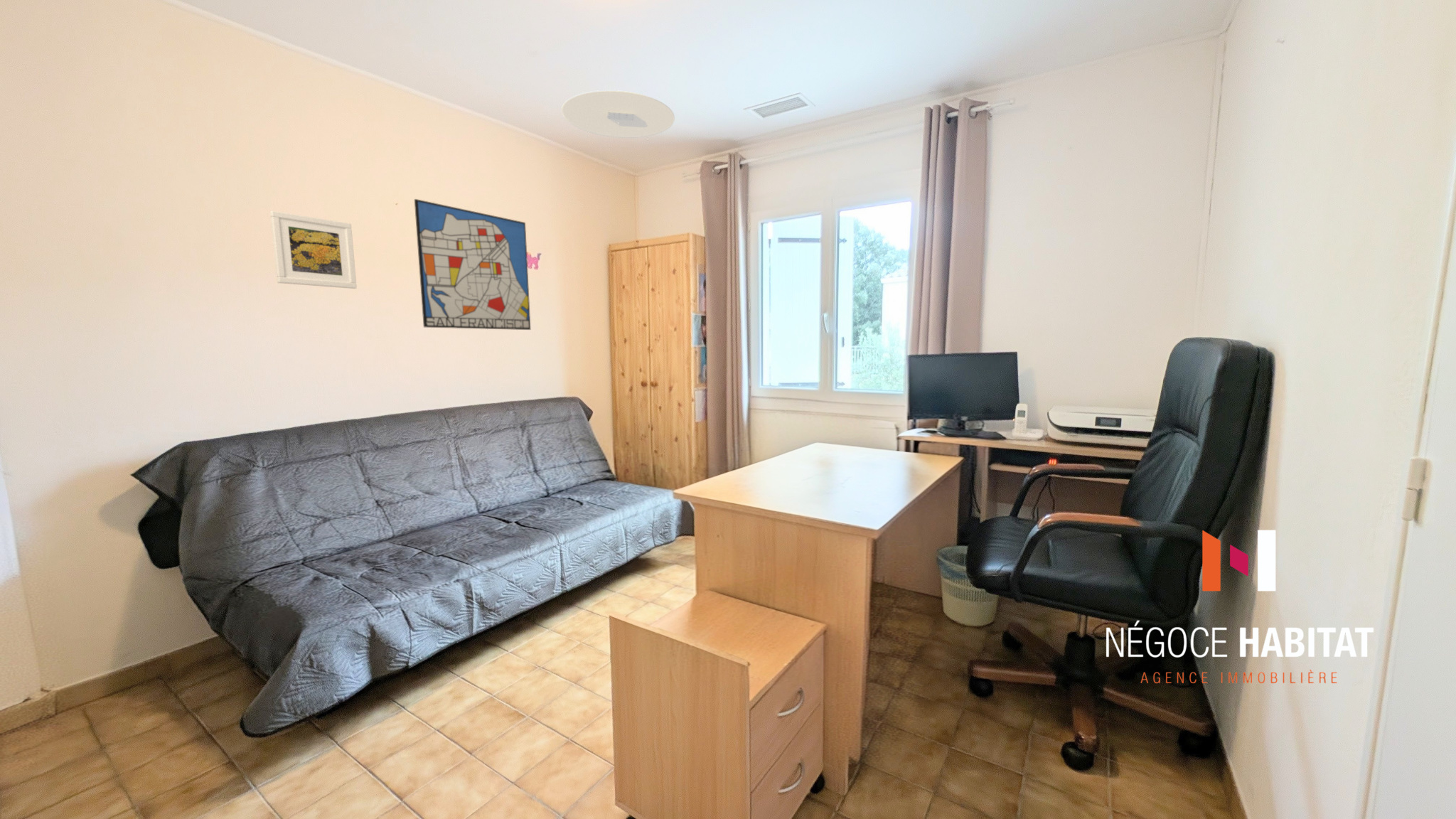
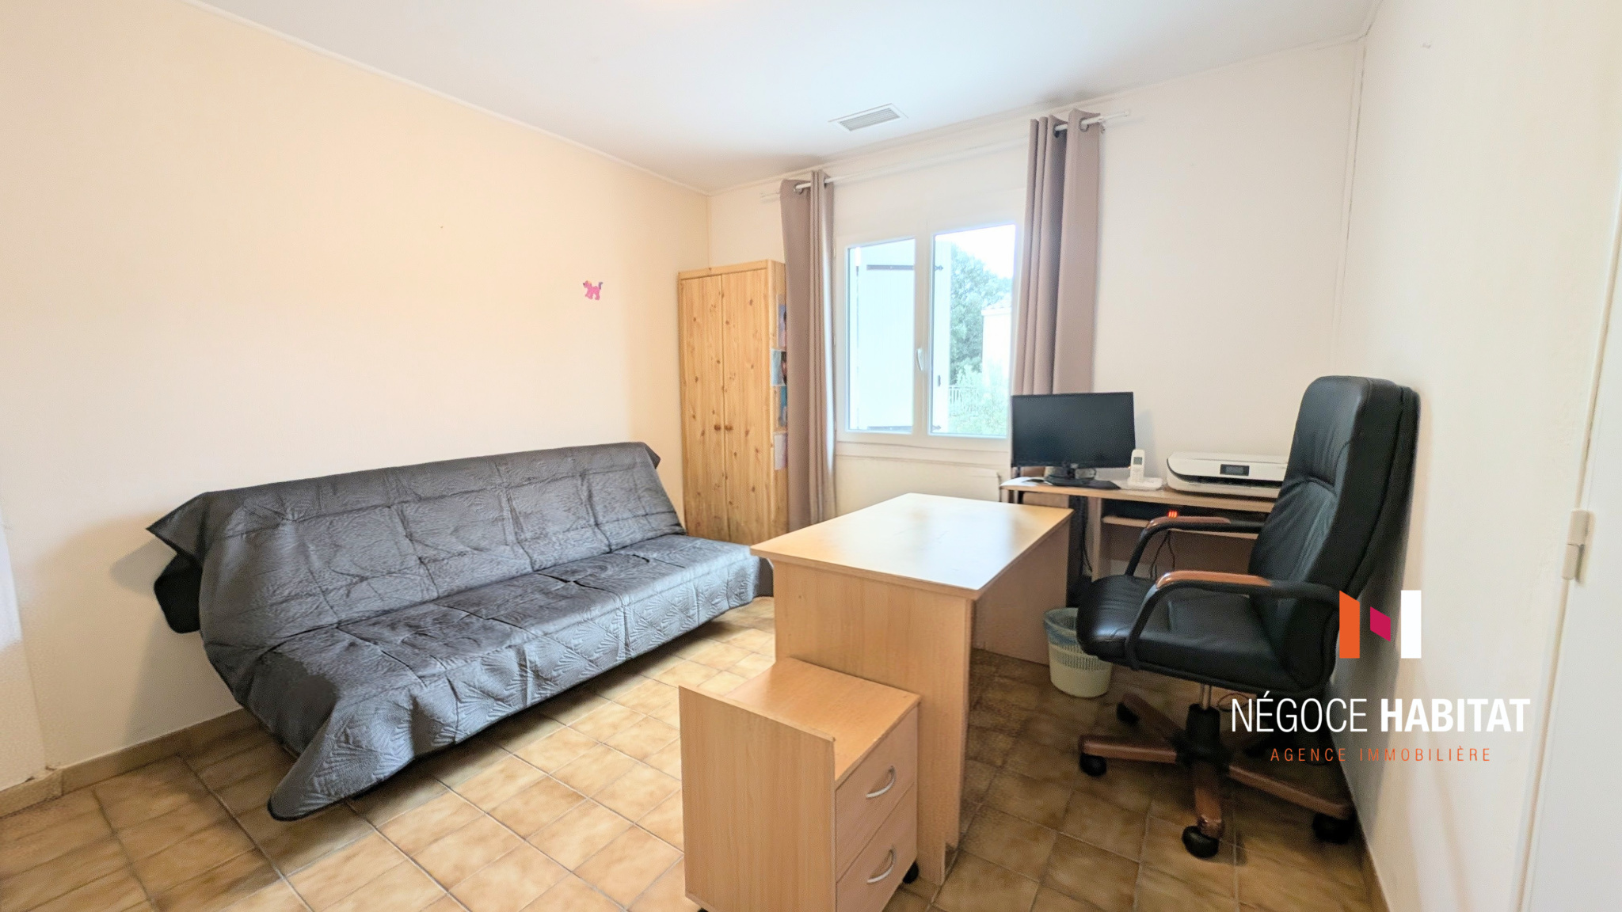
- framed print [269,210,358,289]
- ceiling light [561,90,675,139]
- wall art [414,198,531,331]
